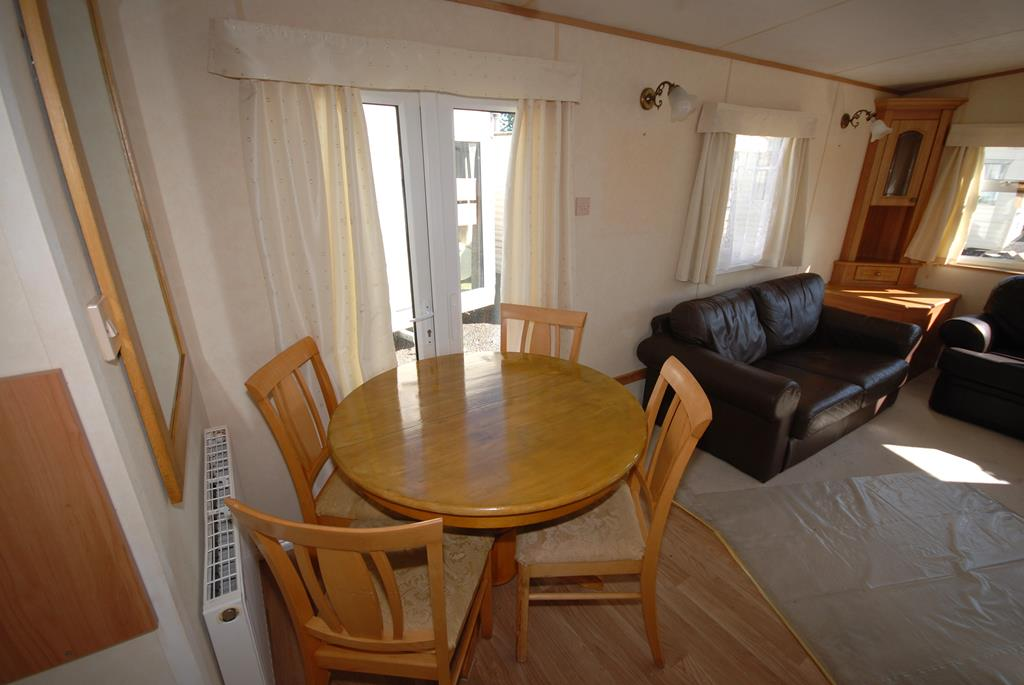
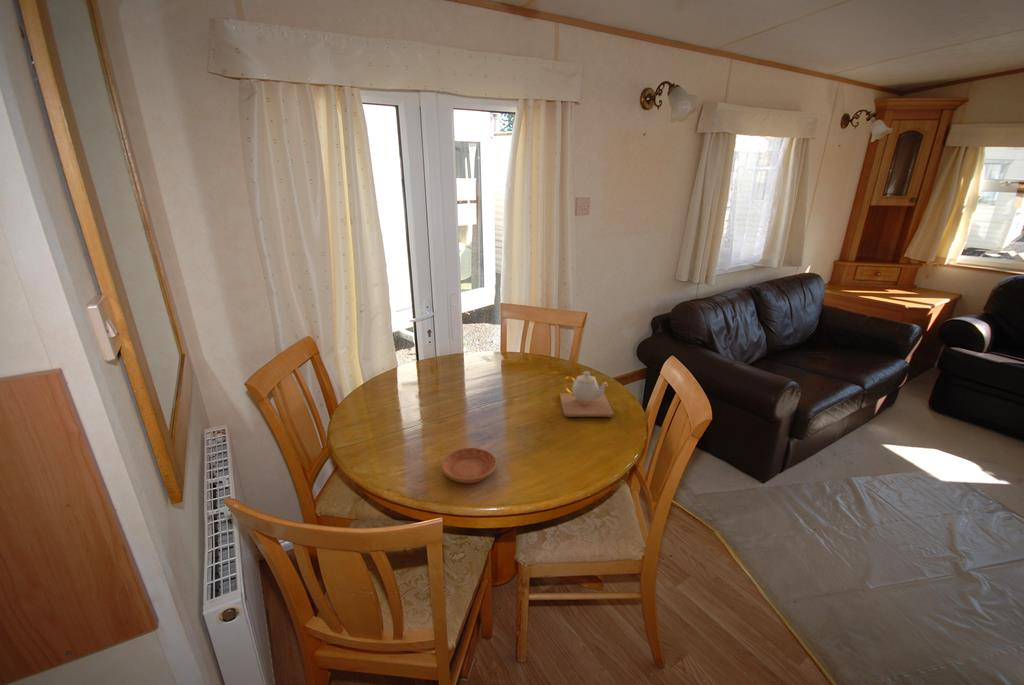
+ saucer [441,447,498,484]
+ teapot [559,370,615,418]
